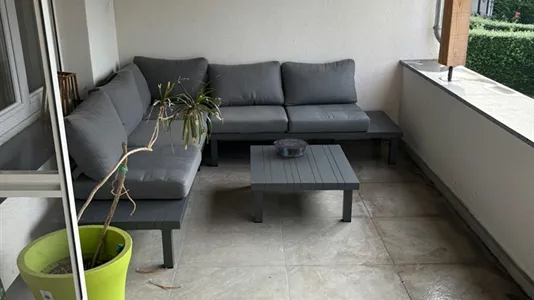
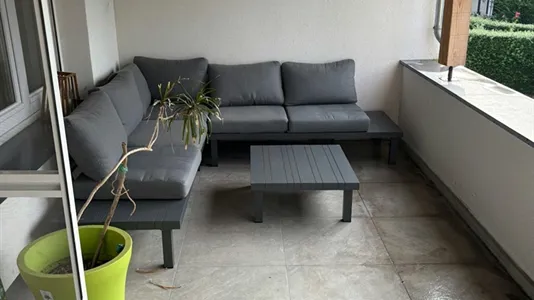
- decorative bowl [273,138,309,158]
